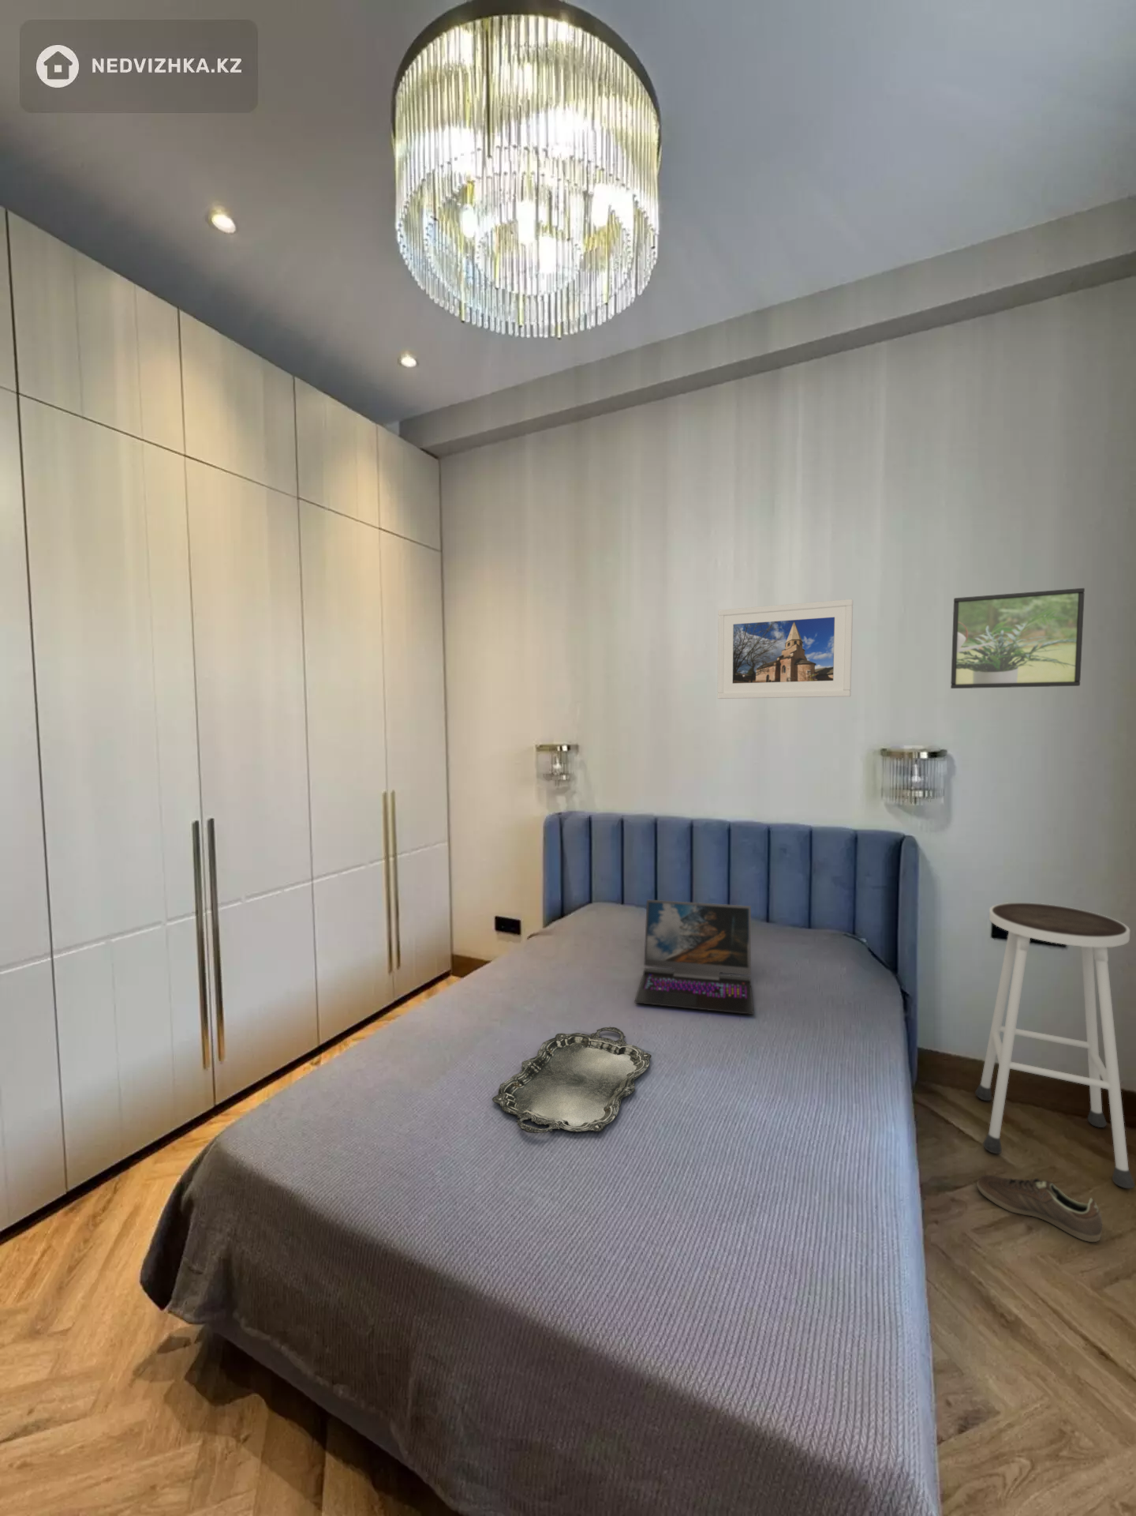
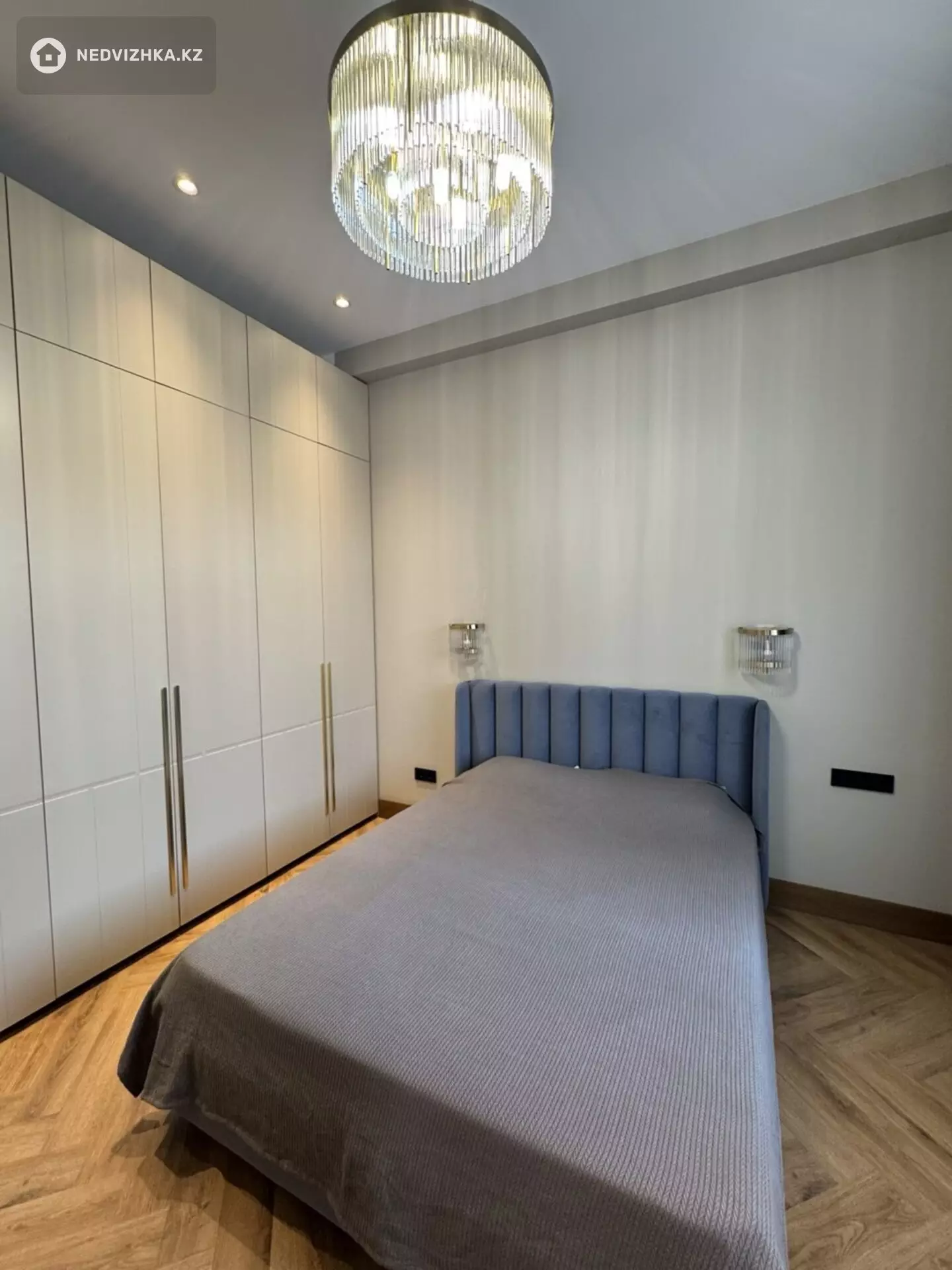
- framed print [716,598,853,700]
- serving tray [492,1027,653,1134]
- sneaker [976,1175,1103,1243]
- stool [975,901,1136,1189]
- laptop [634,899,755,1016]
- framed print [950,587,1086,689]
